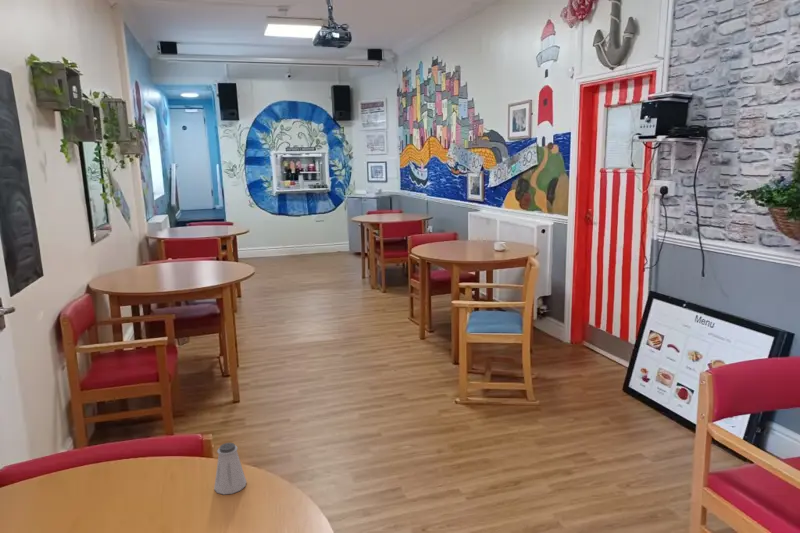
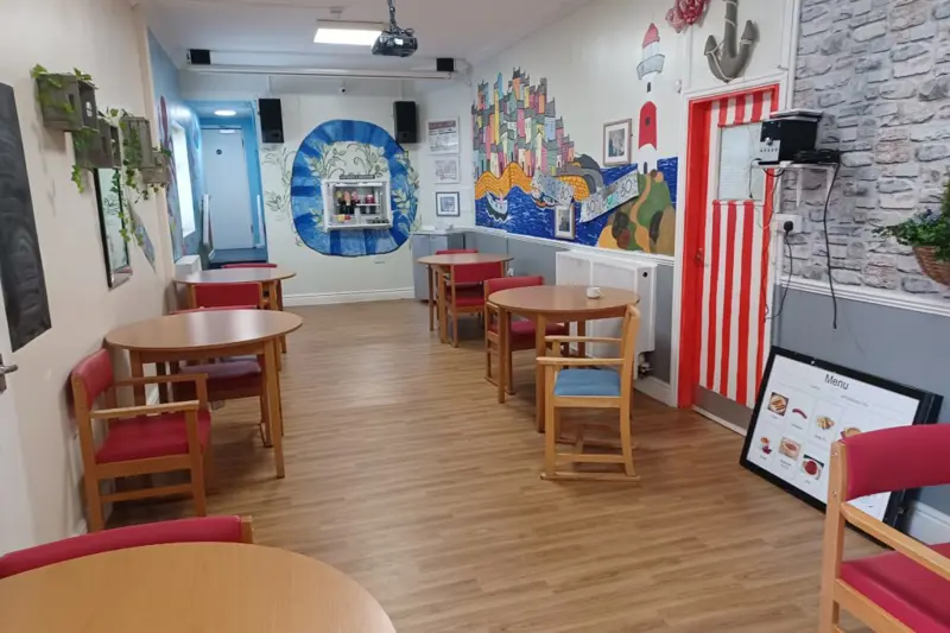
- saltshaker [213,442,247,495]
